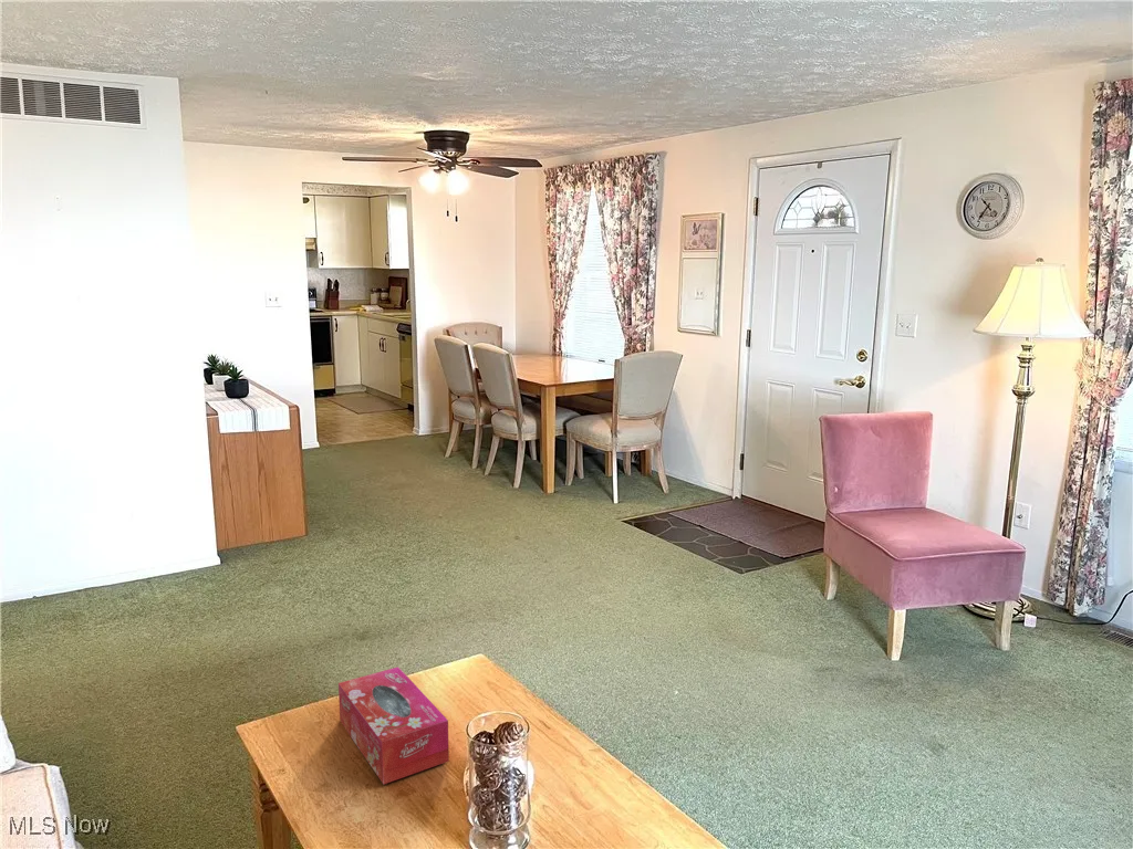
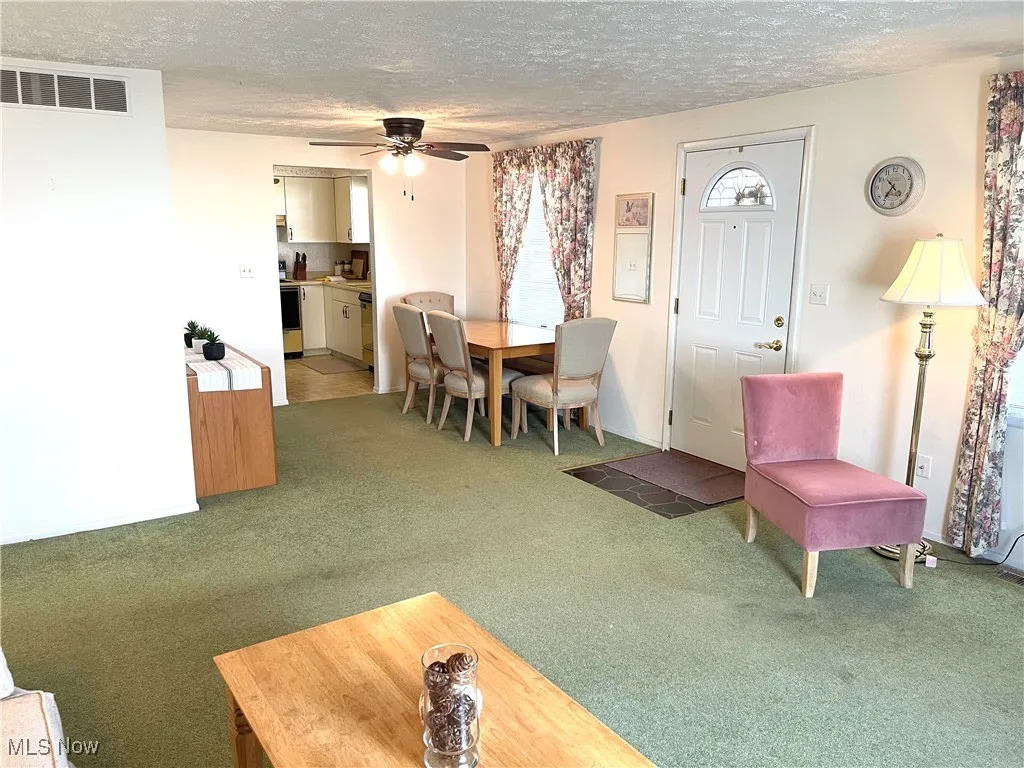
- tissue box [337,665,450,785]
